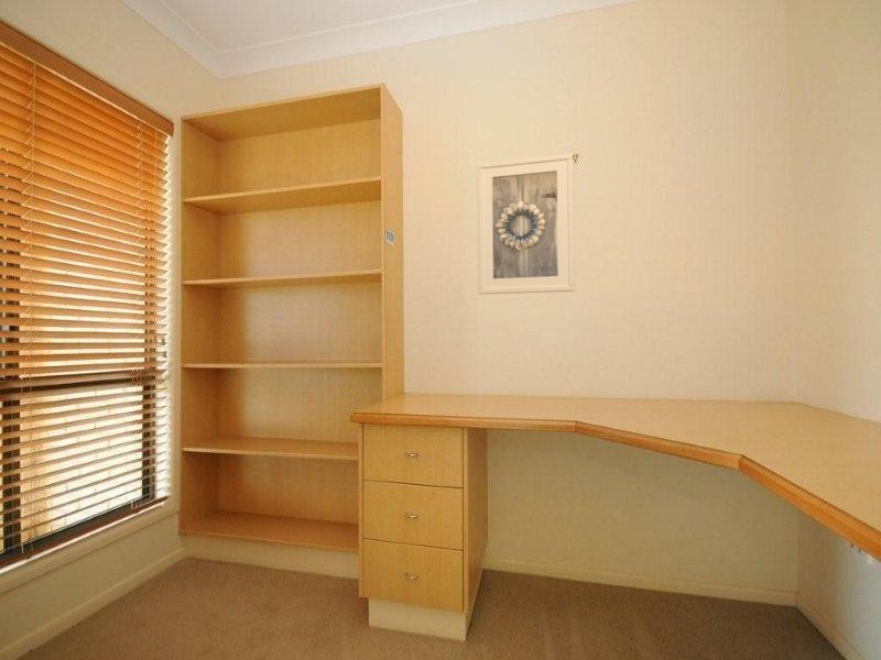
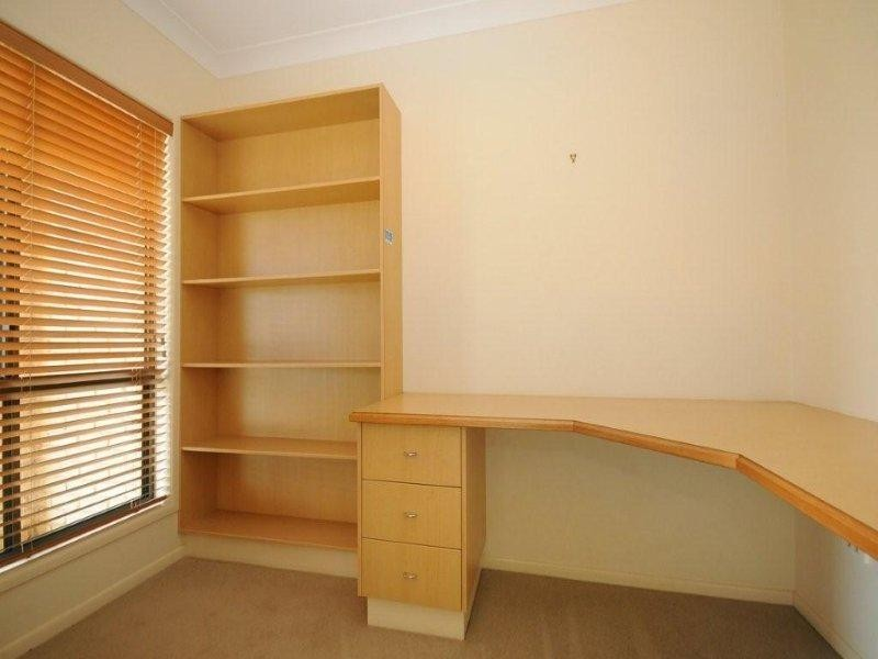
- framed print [477,153,576,295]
